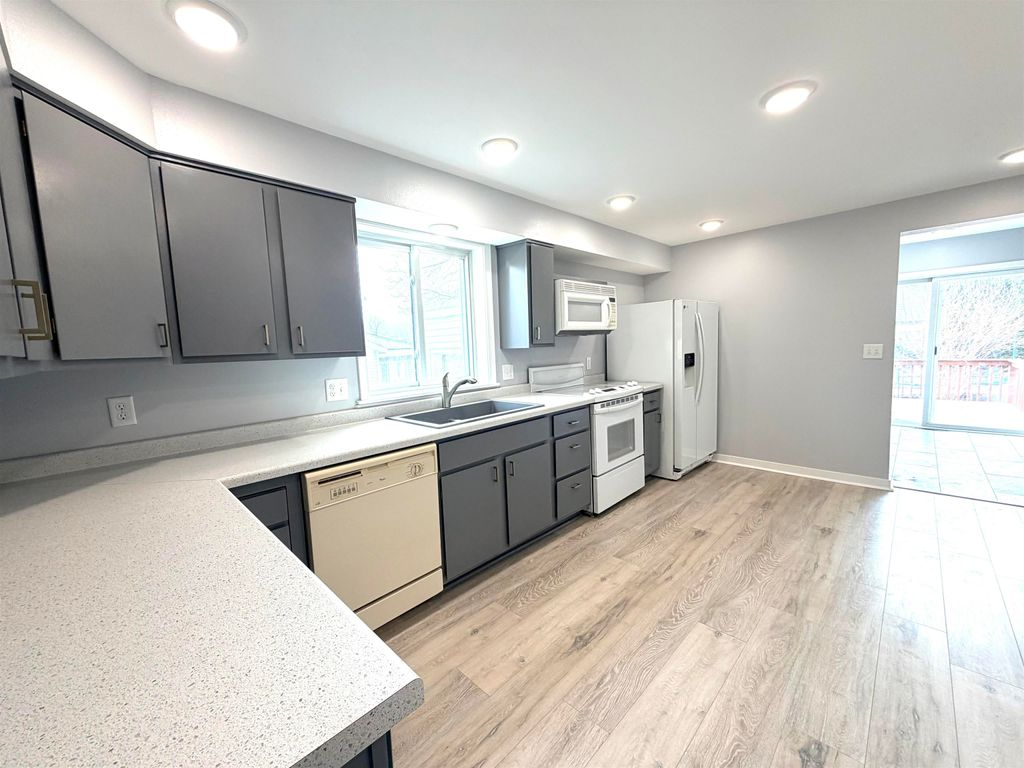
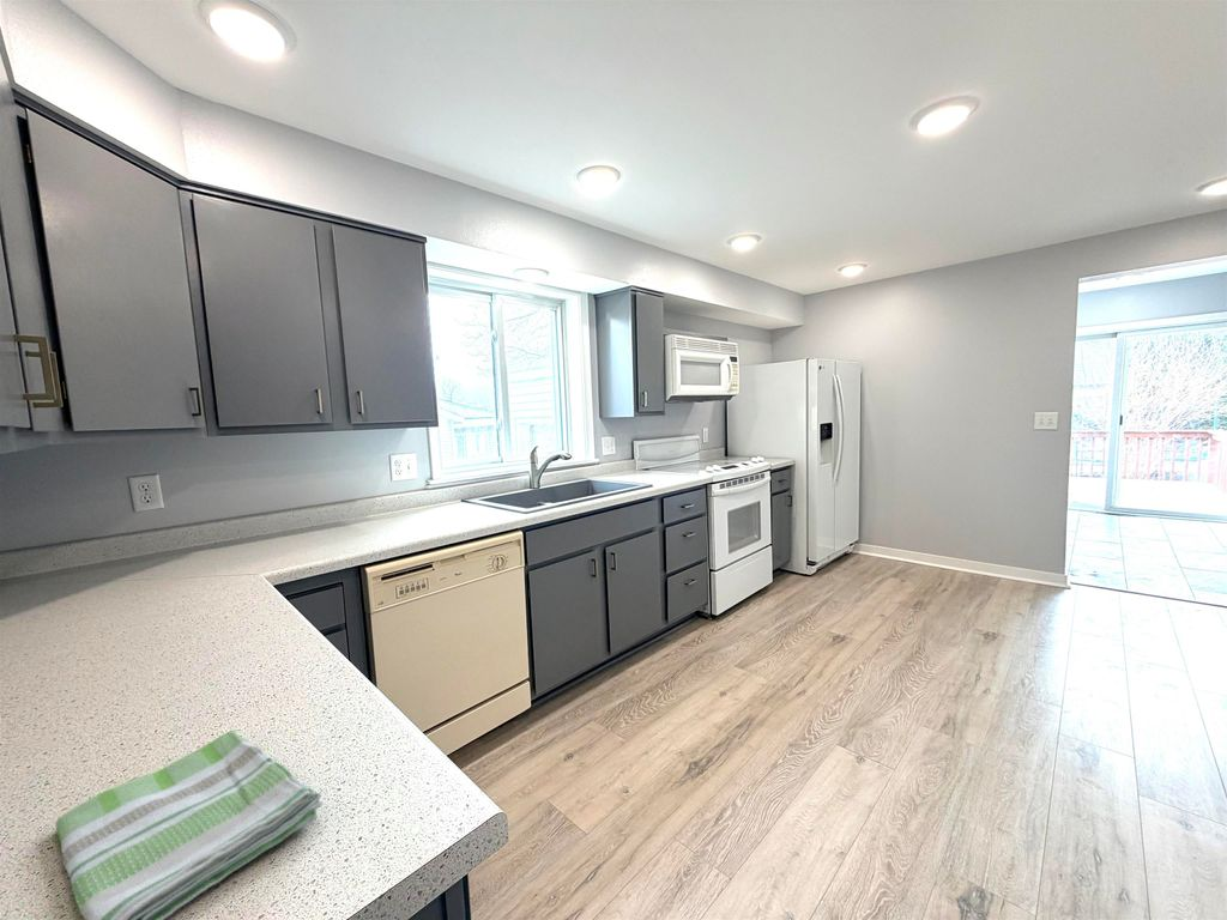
+ dish towel [55,730,324,920]
